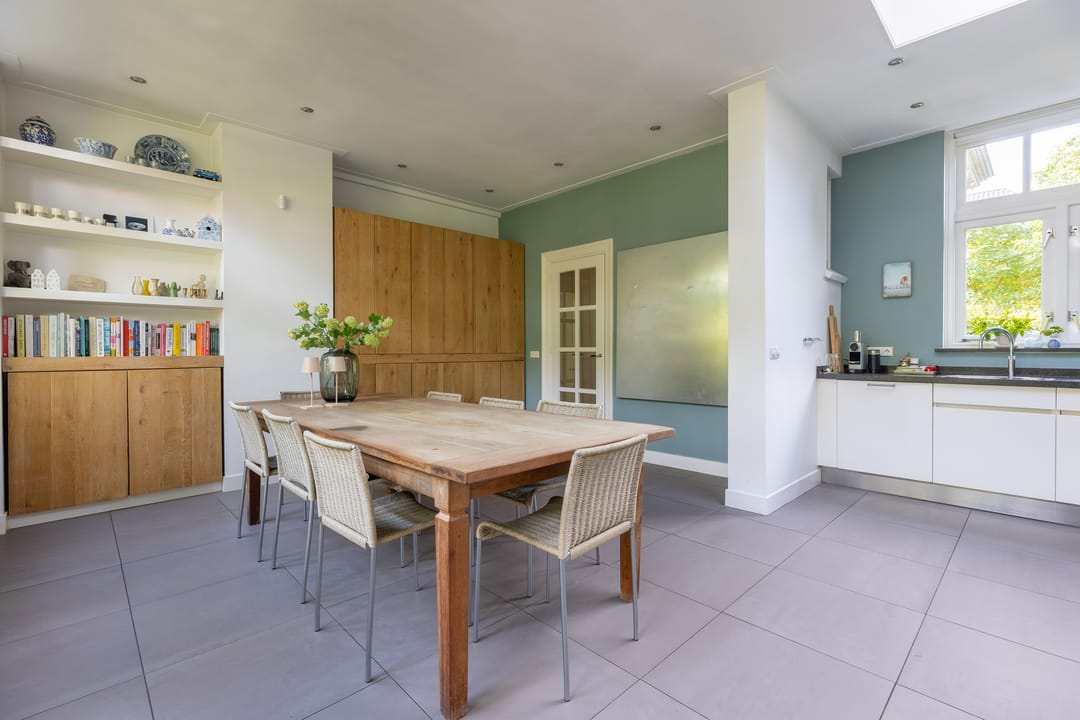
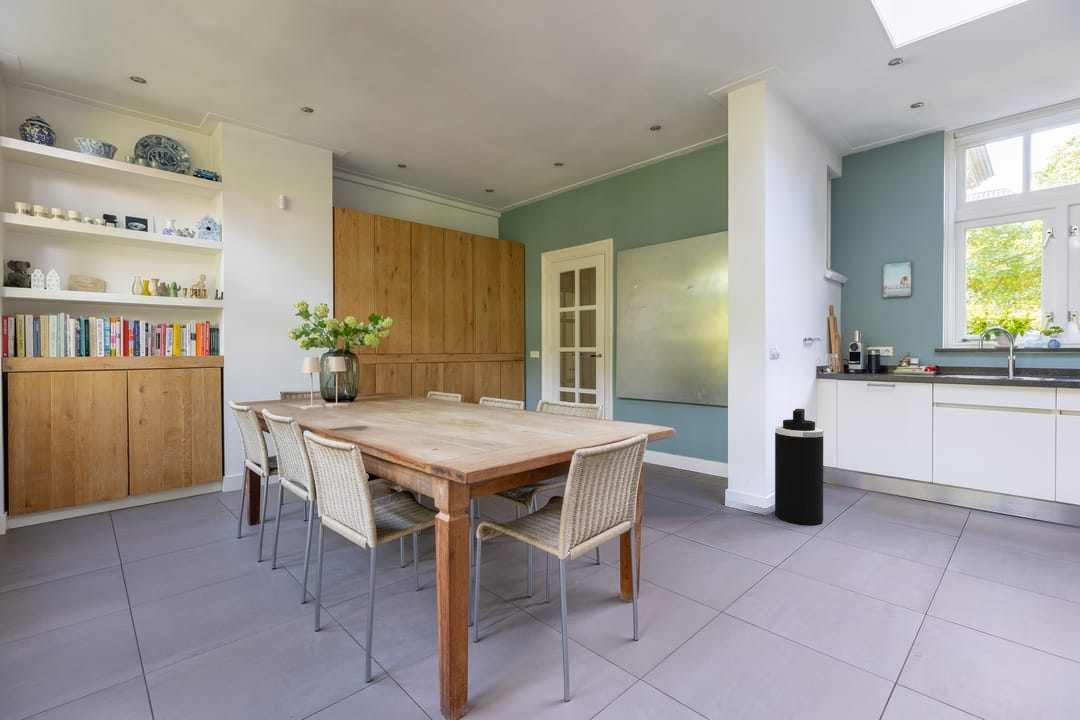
+ trash can [774,408,825,526]
